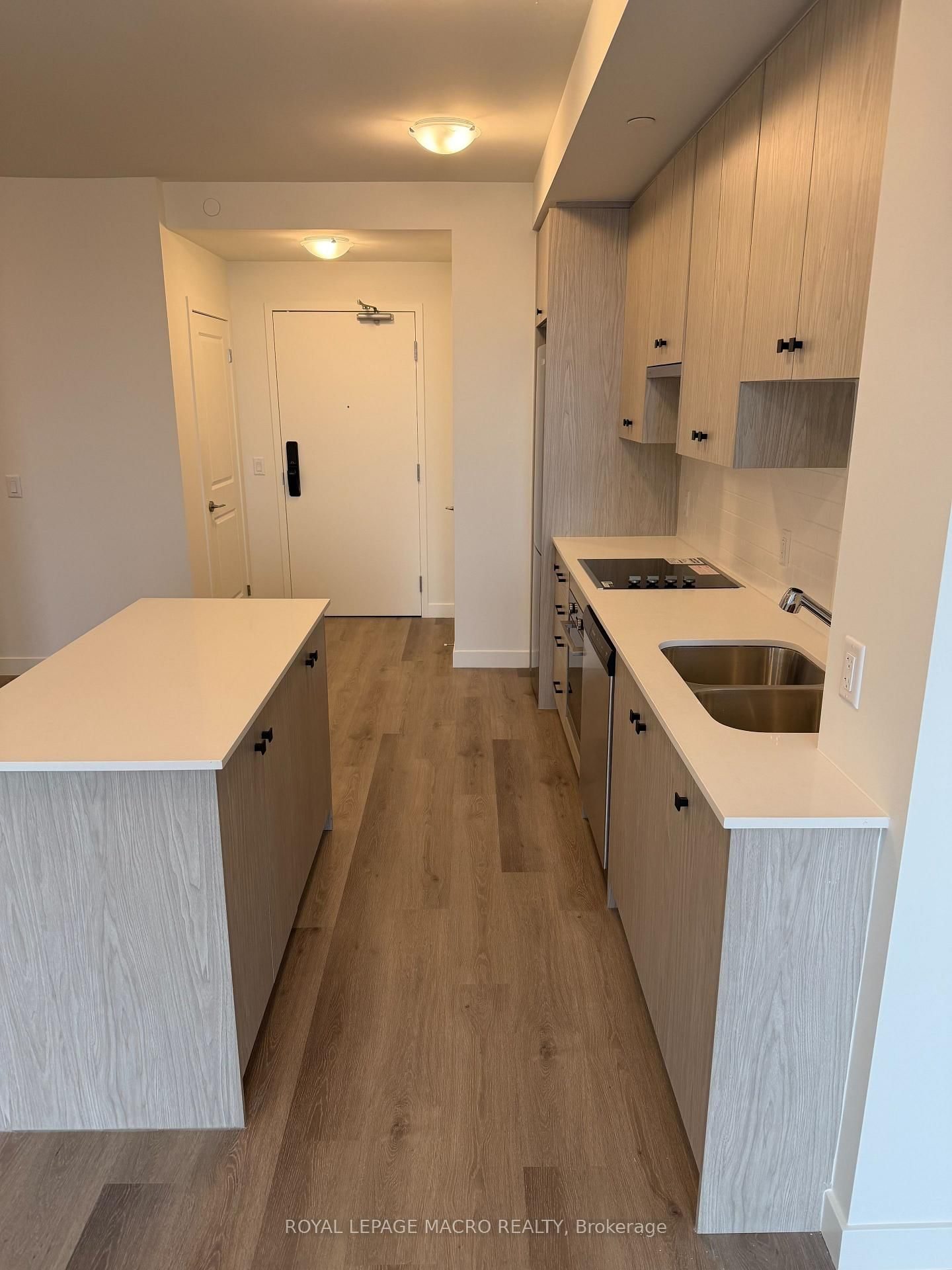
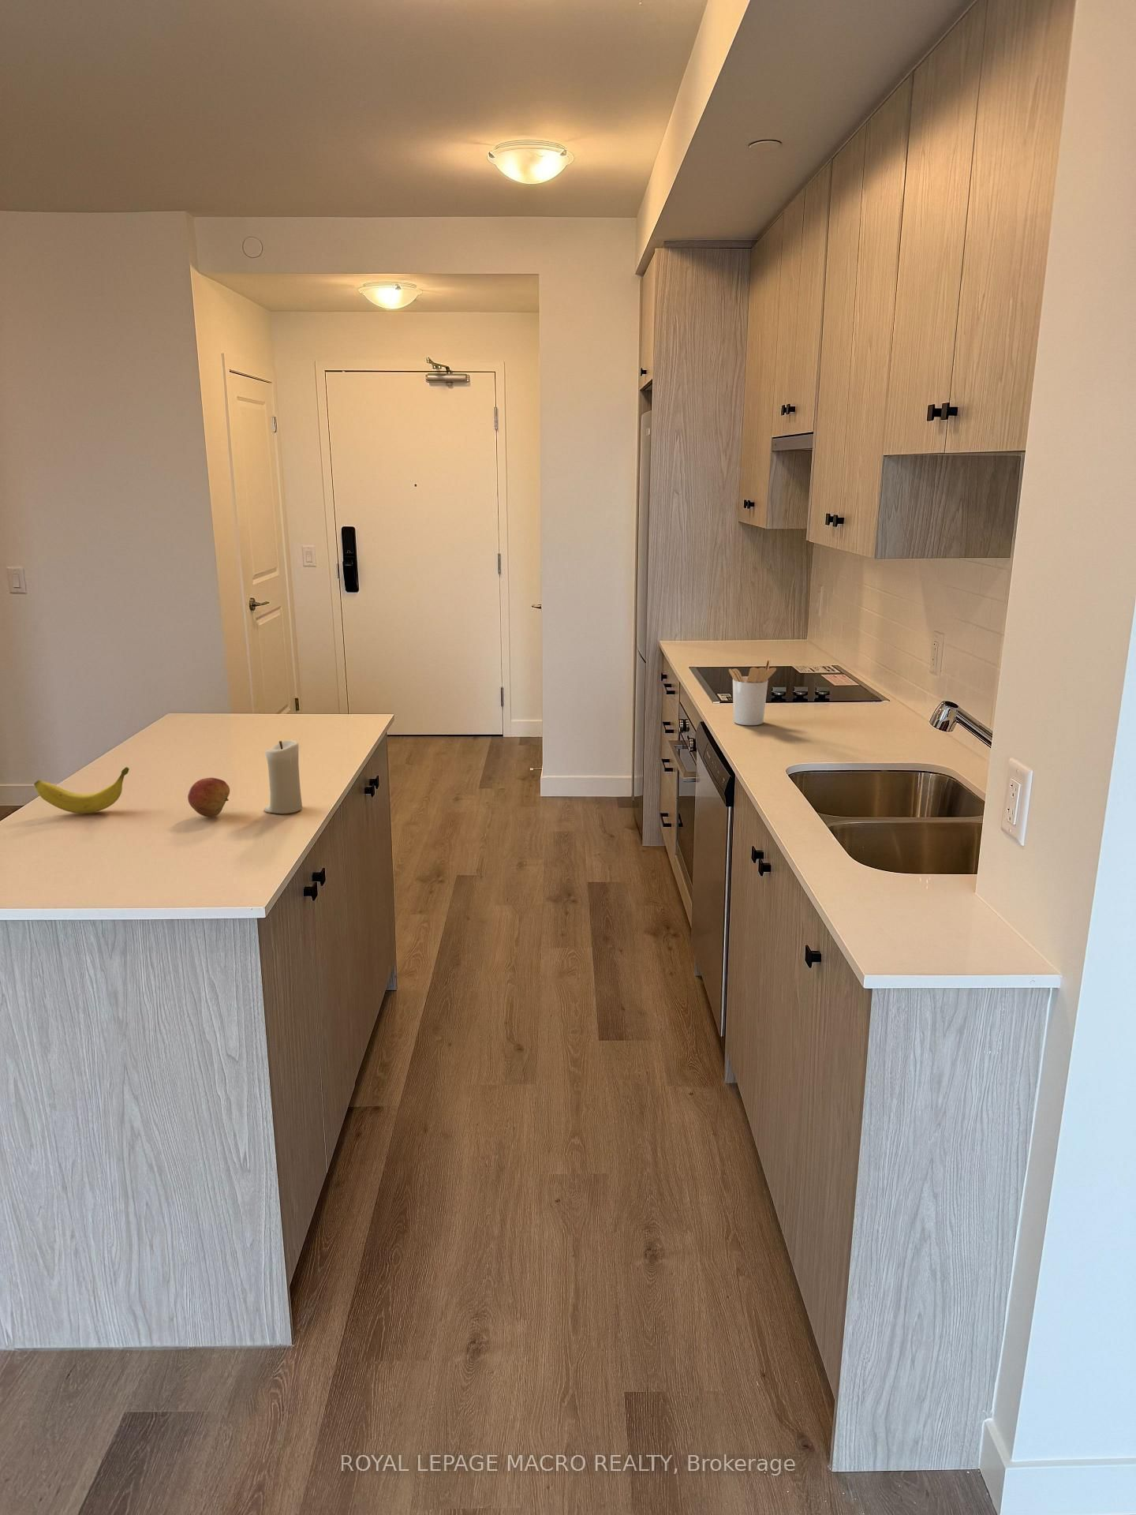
+ candle [264,740,303,815]
+ fruit [187,778,230,817]
+ utensil holder [728,657,777,726]
+ banana [33,766,130,815]
